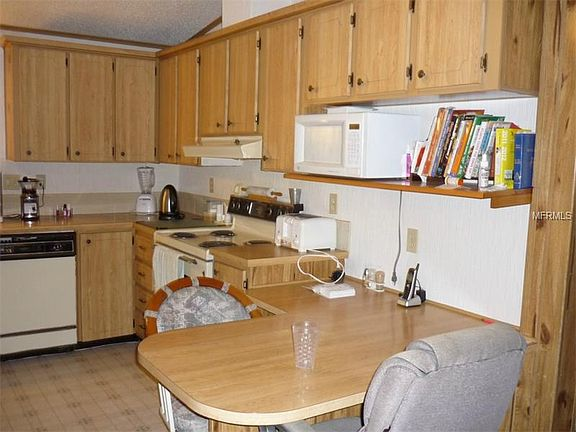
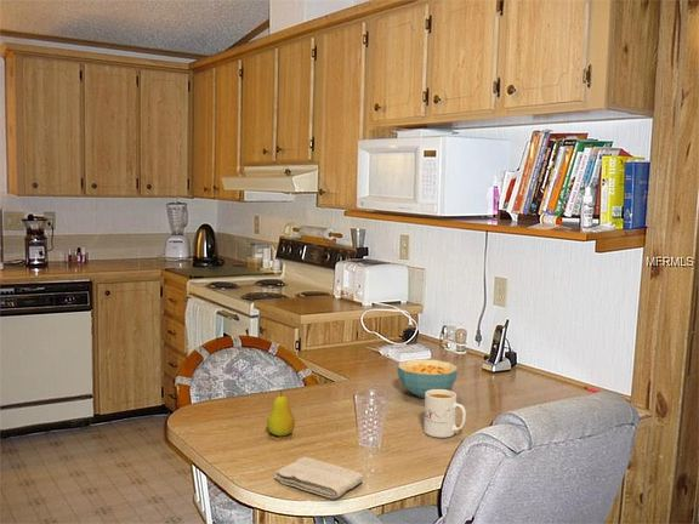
+ fruit [266,389,296,437]
+ mug [422,389,467,439]
+ cereal bowl [396,358,459,399]
+ washcloth [273,456,364,500]
